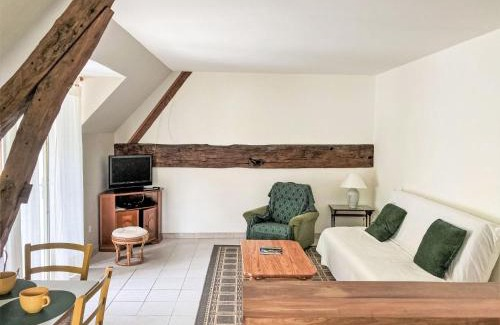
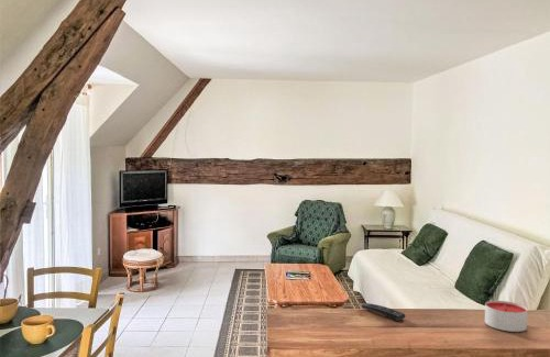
+ remote control [361,302,406,322]
+ candle [484,300,528,333]
